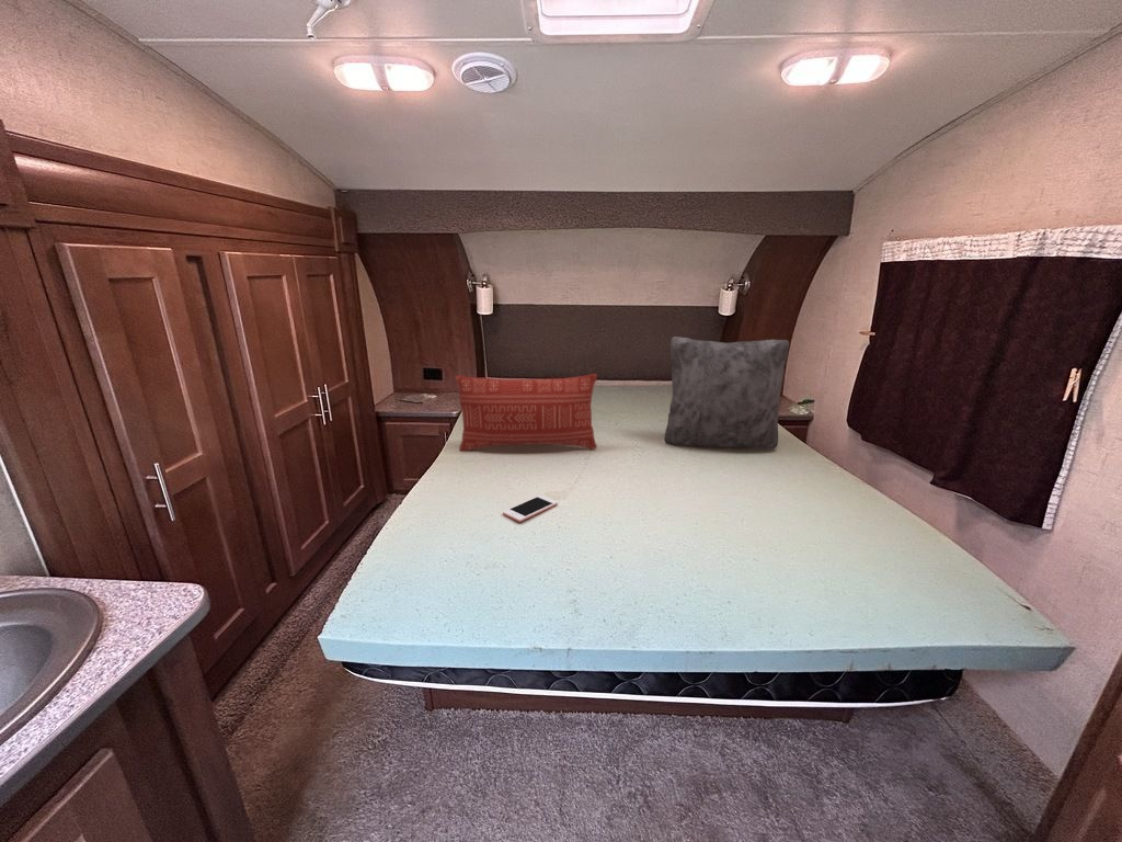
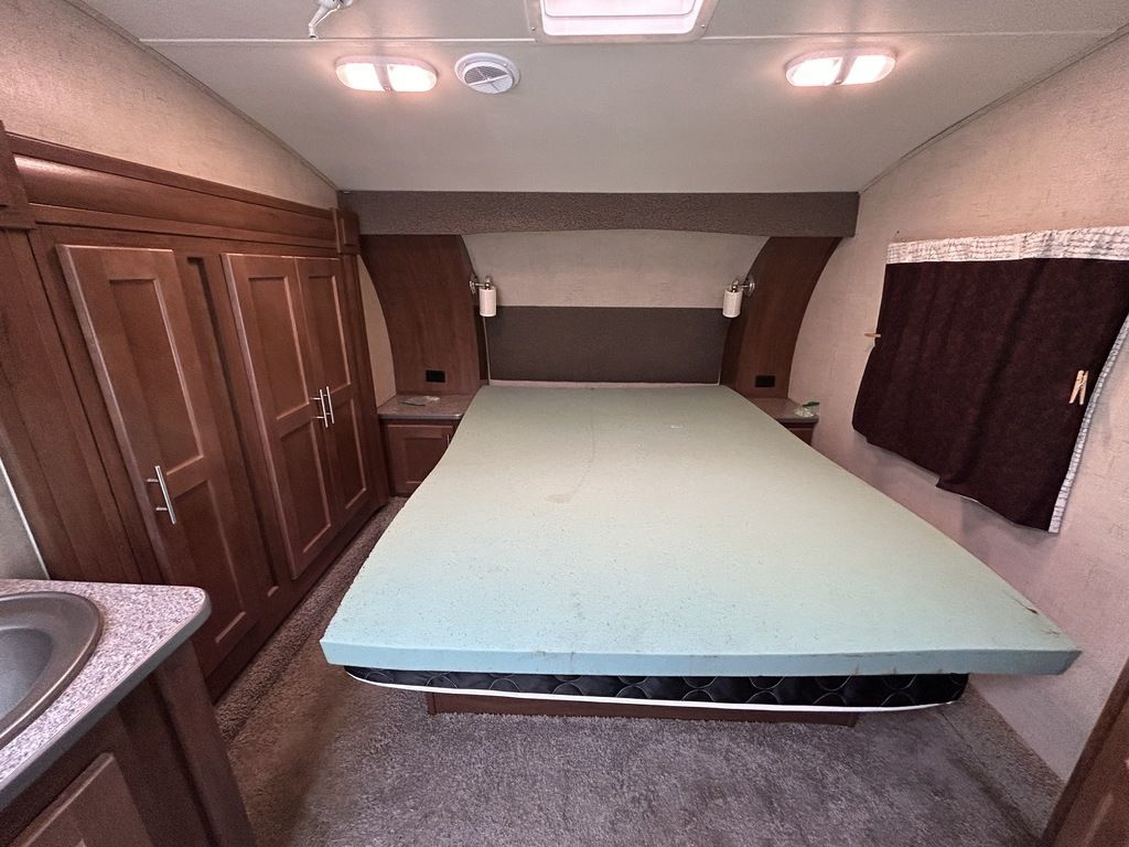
- cell phone [502,494,559,523]
- pillow [664,335,790,451]
- pillow [454,373,598,452]
